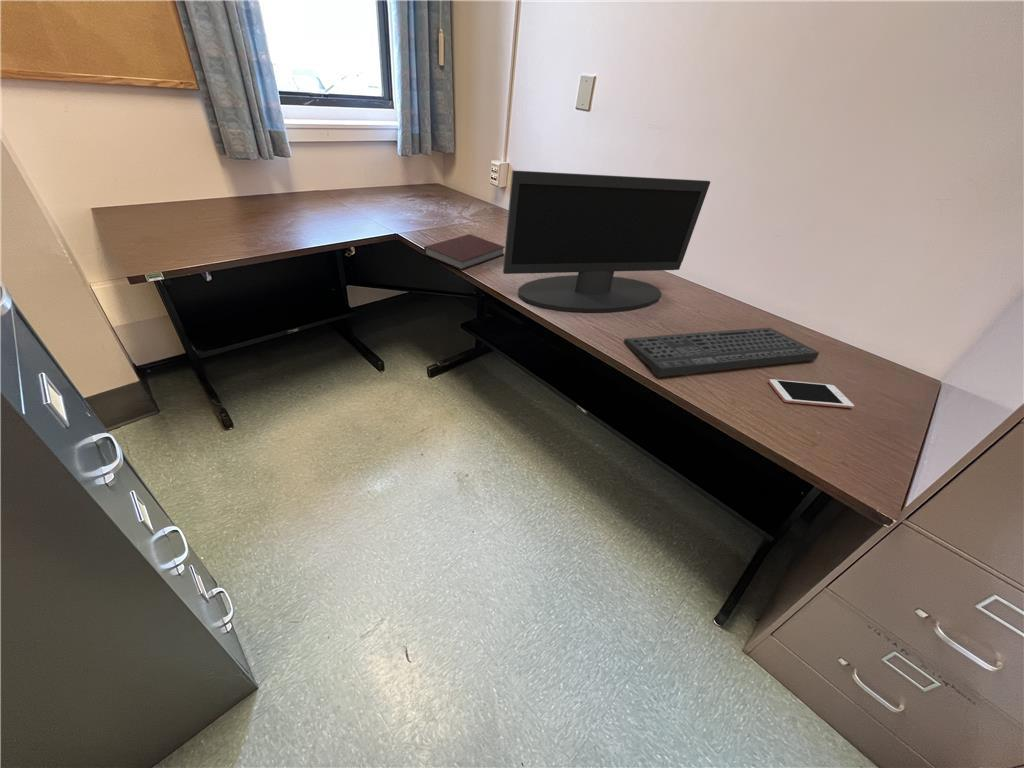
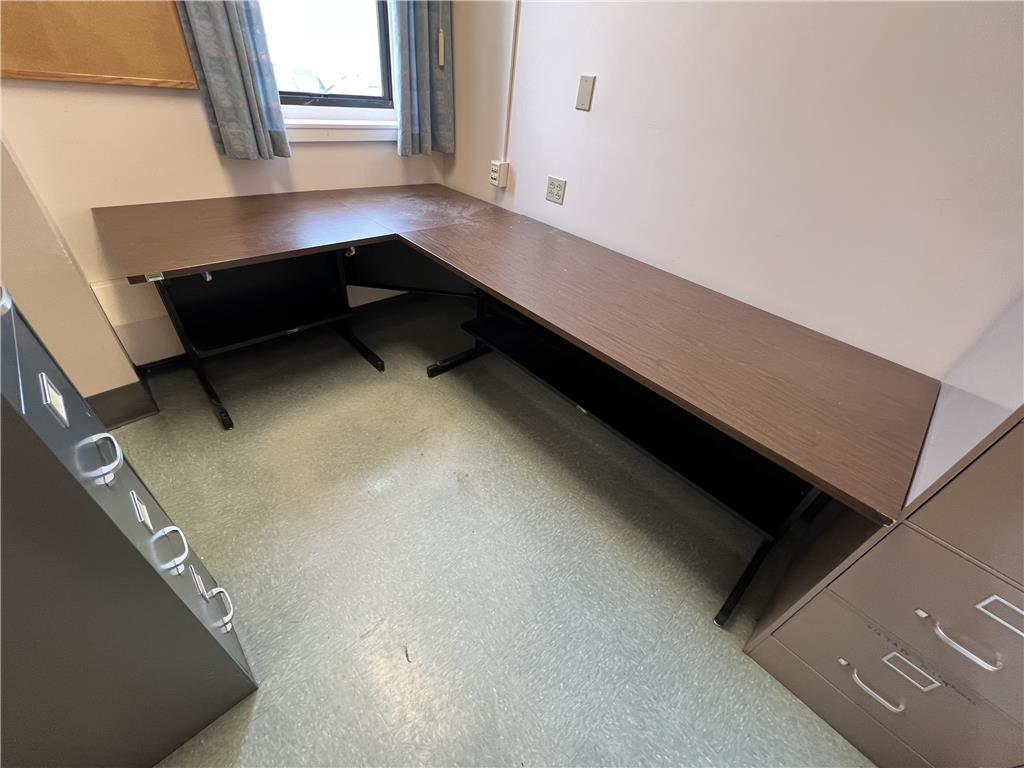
- cell phone [767,378,855,409]
- notebook [423,233,505,271]
- monitor [502,169,711,313]
- keyboard [623,327,820,378]
